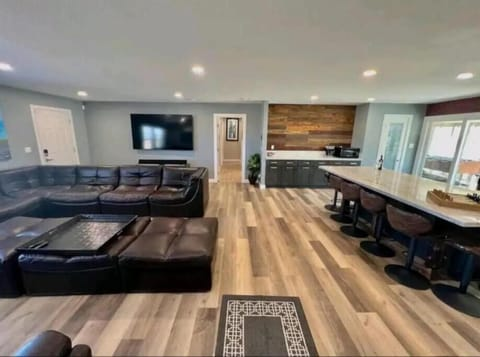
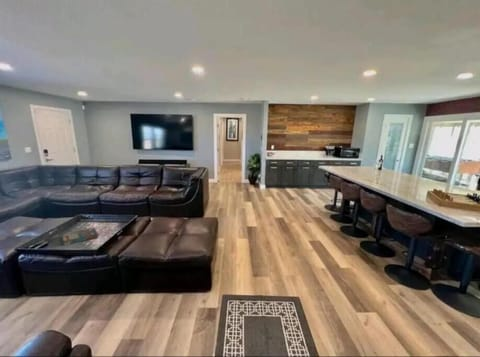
+ board game [61,227,99,246]
